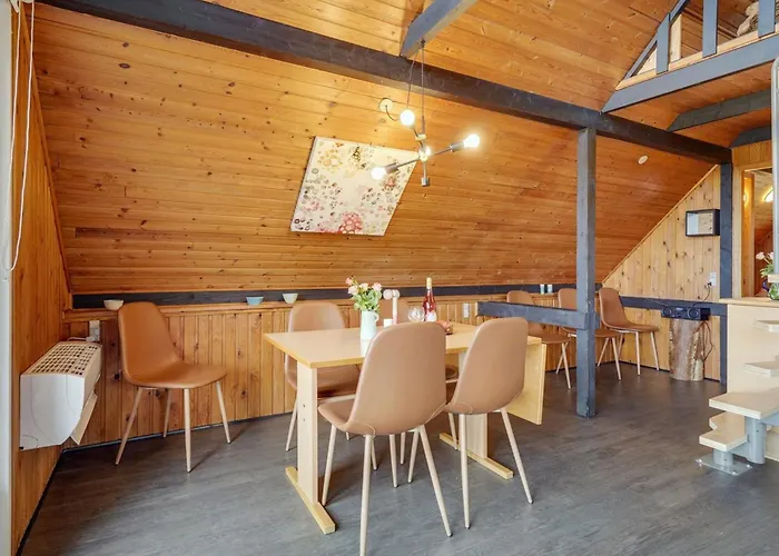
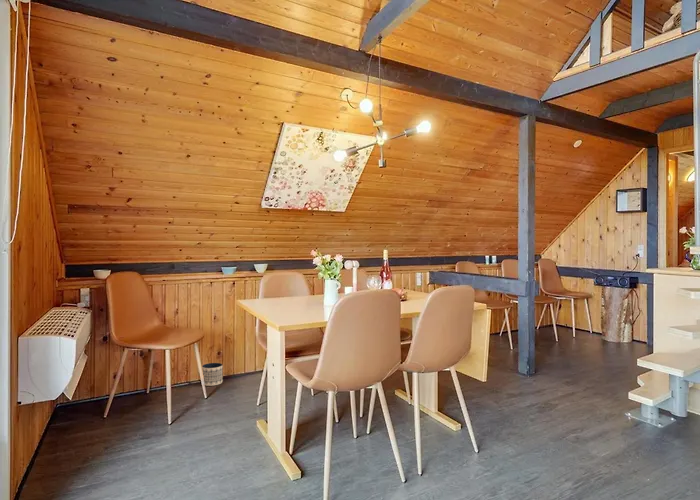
+ planter [201,362,224,387]
